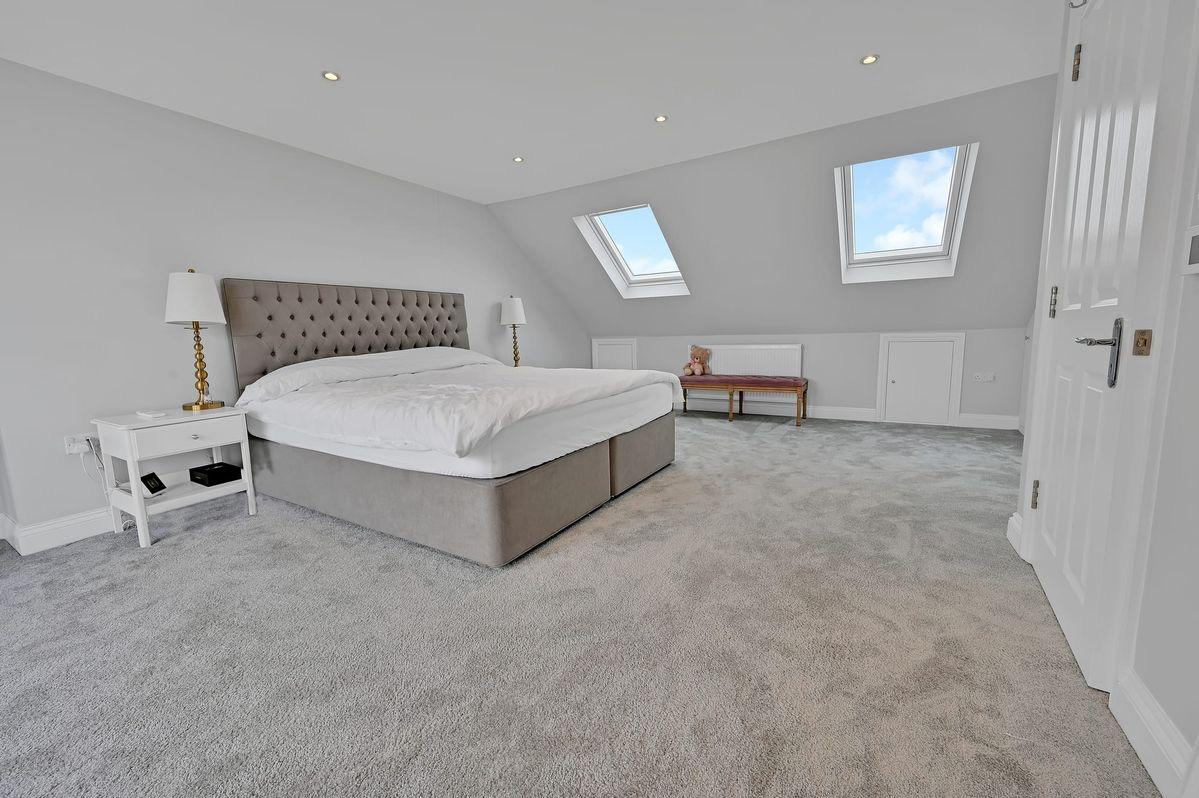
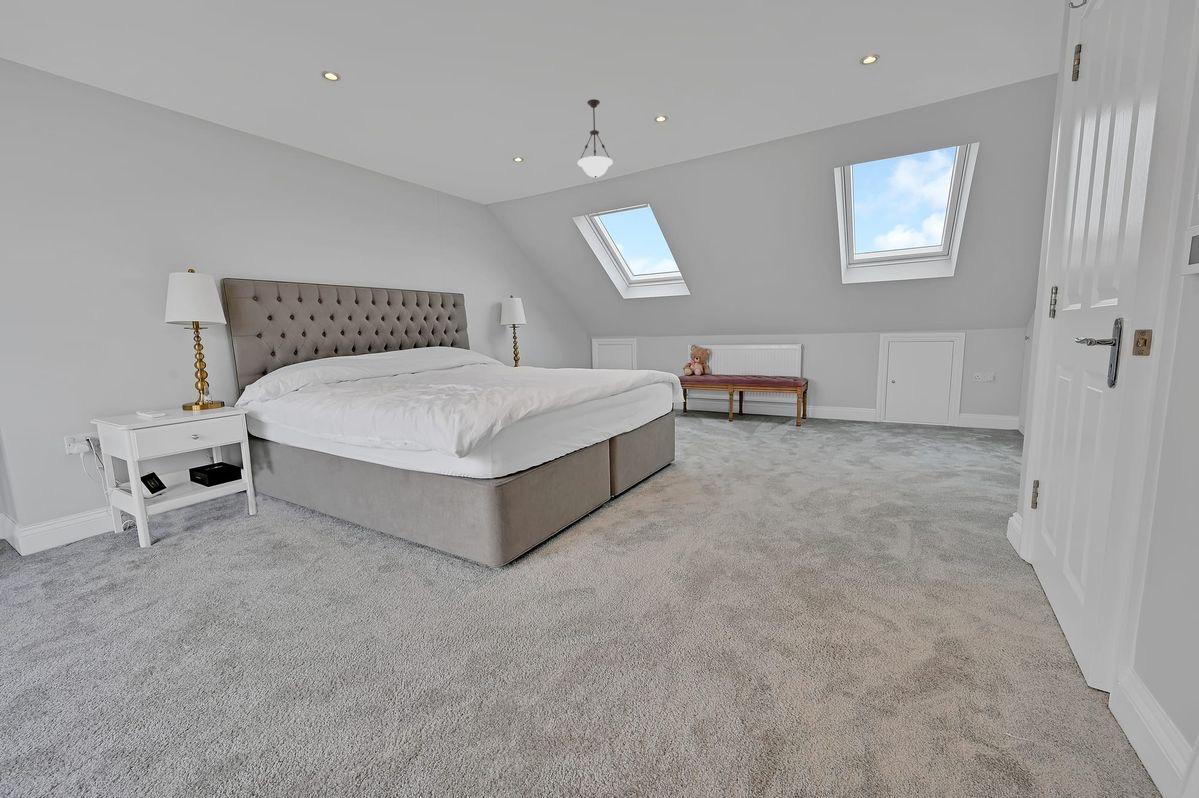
+ pendant light [577,98,614,179]
